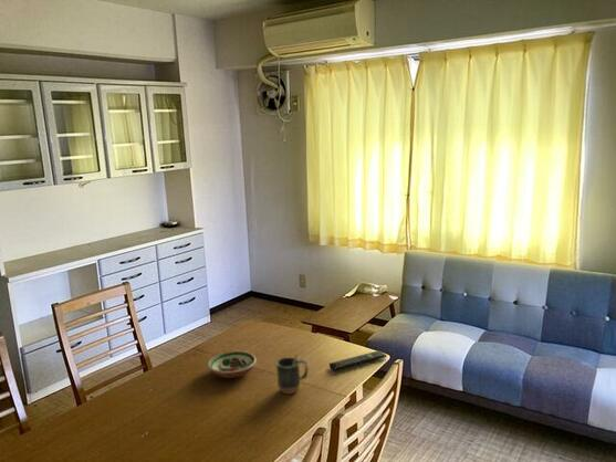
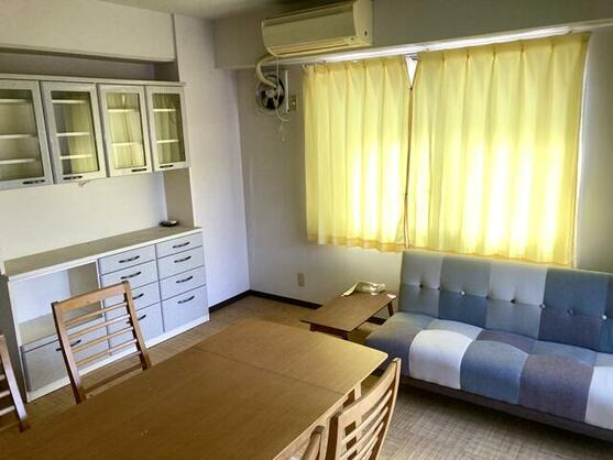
- remote control [328,349,387,371]
- mug [275,355,310,395]
- decorative bowl [206,350,258,379]
